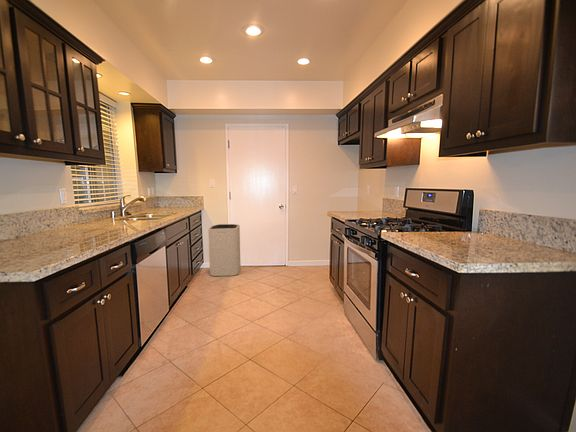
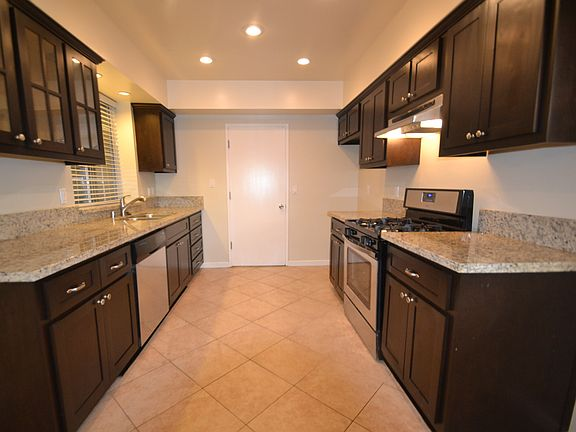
- trash can [207,223,242,277]
